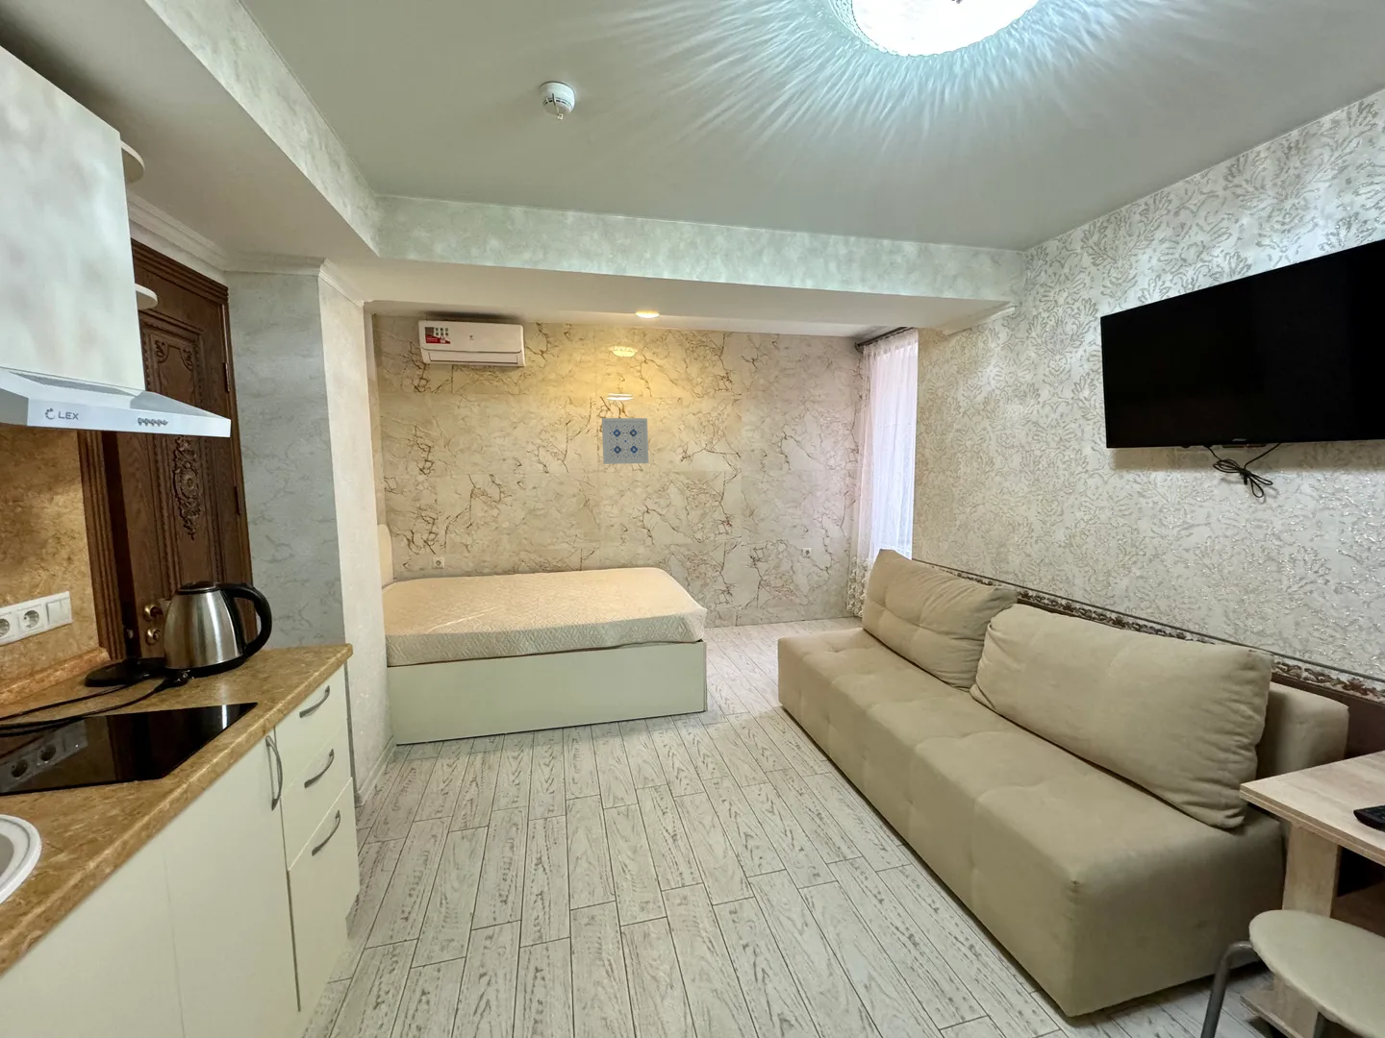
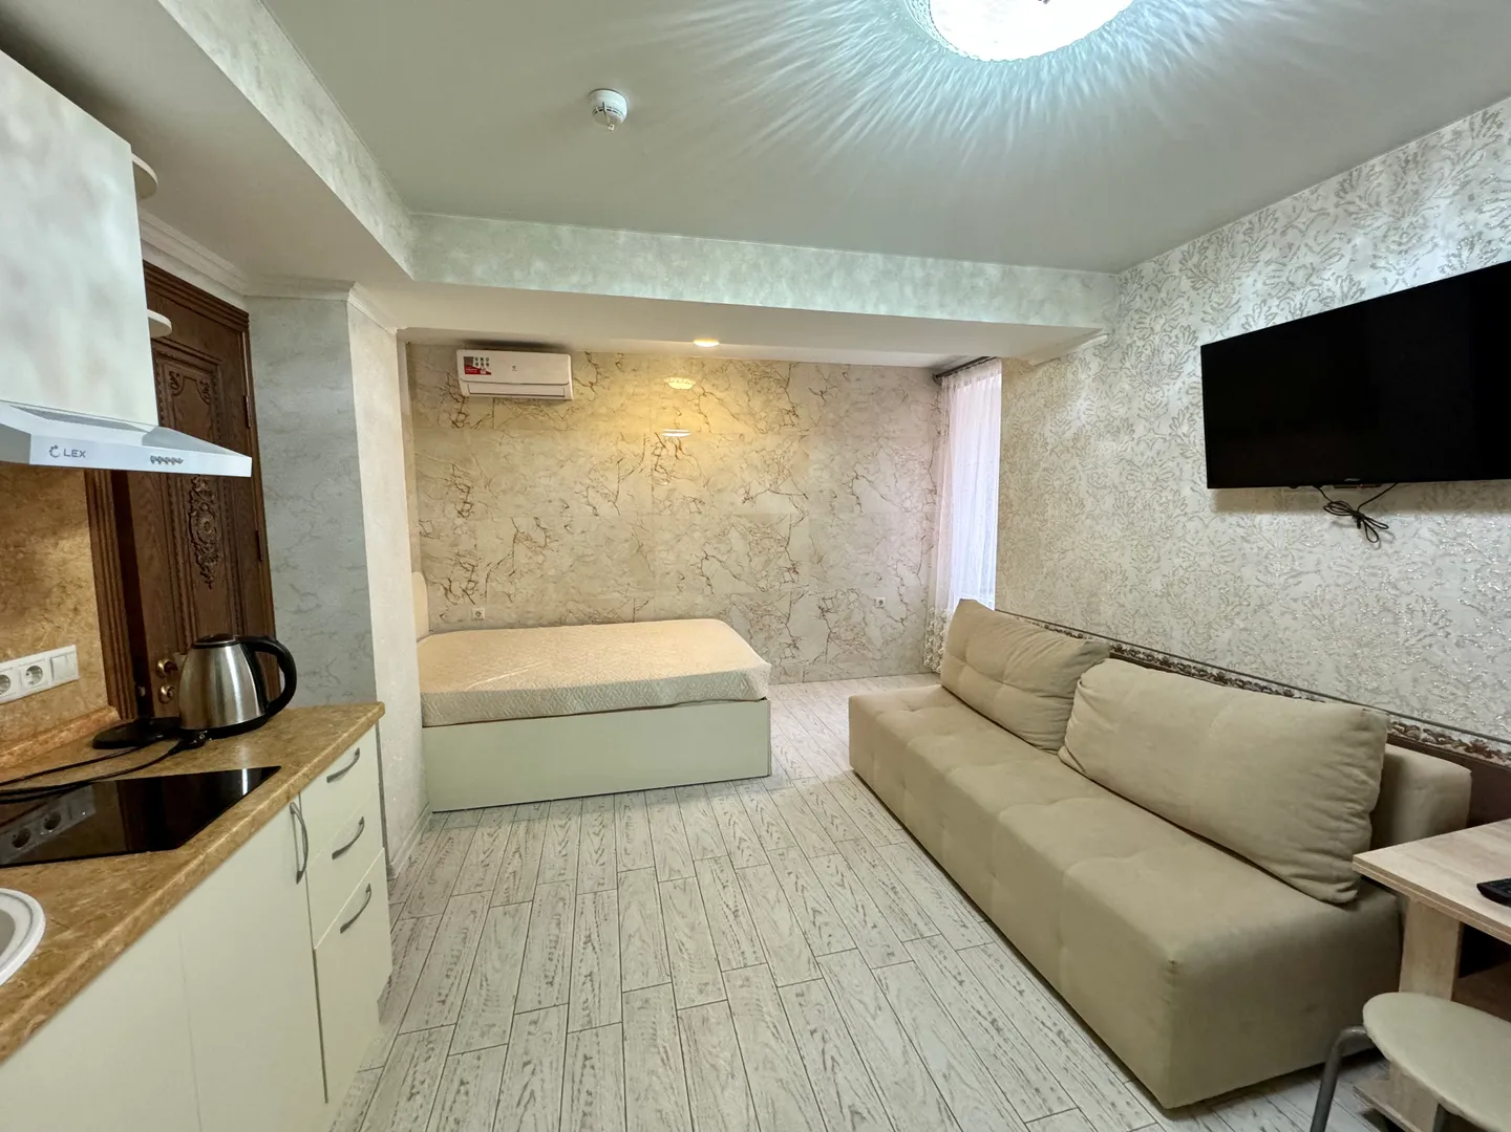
- wall art [601,418,649,466]
